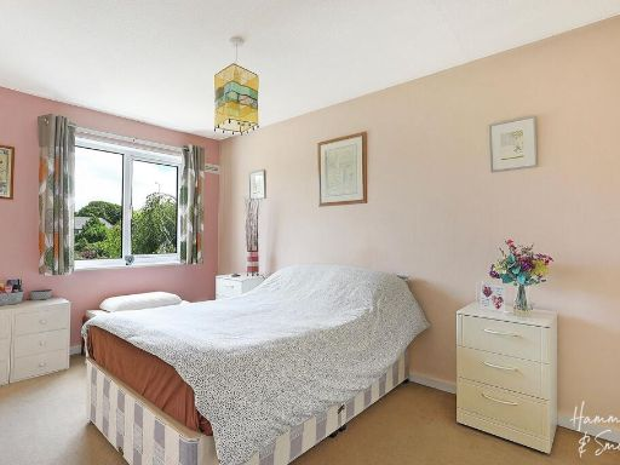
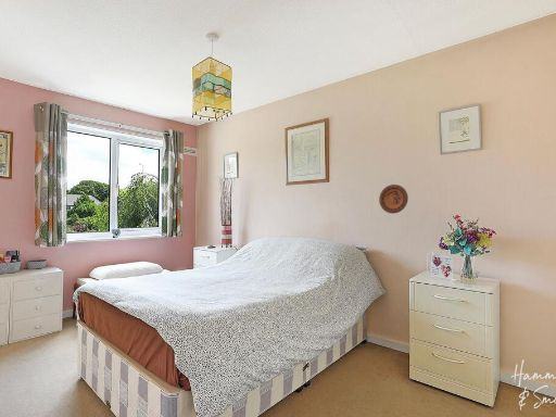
+ decorative plate [378,184,409,214]
